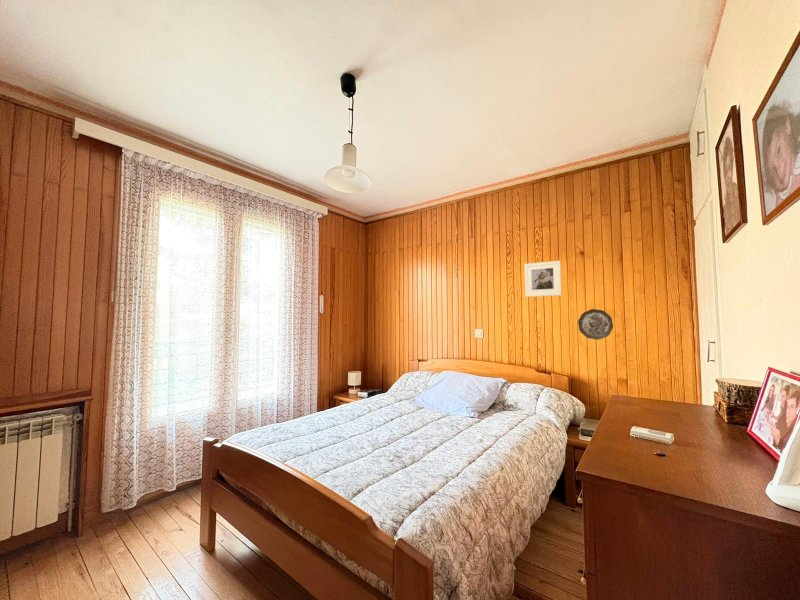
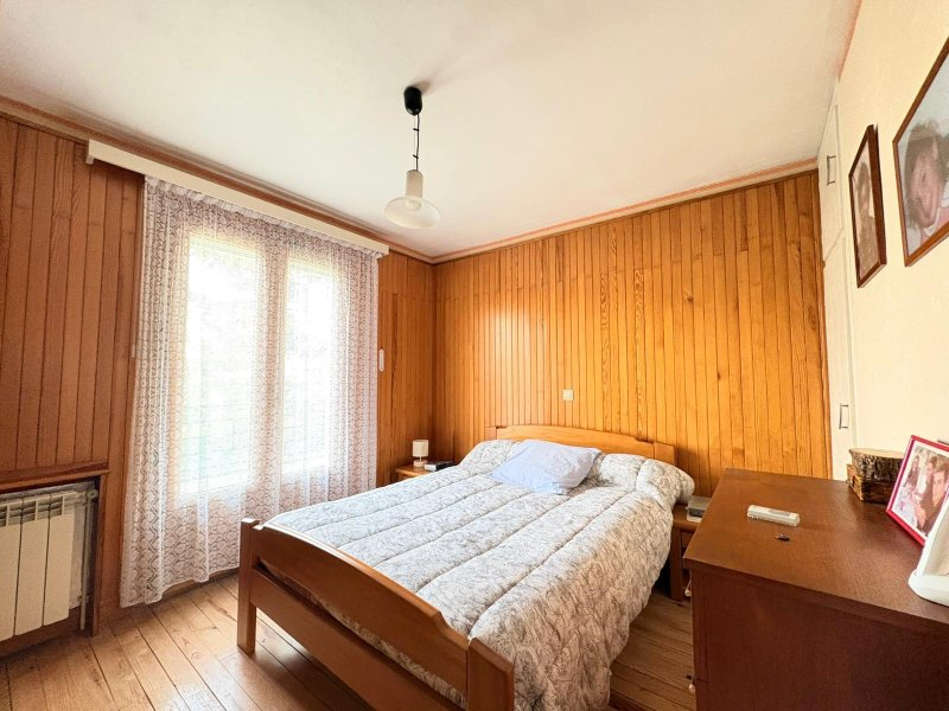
- decorative plate [577,308,614,341]
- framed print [524,260,563,298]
